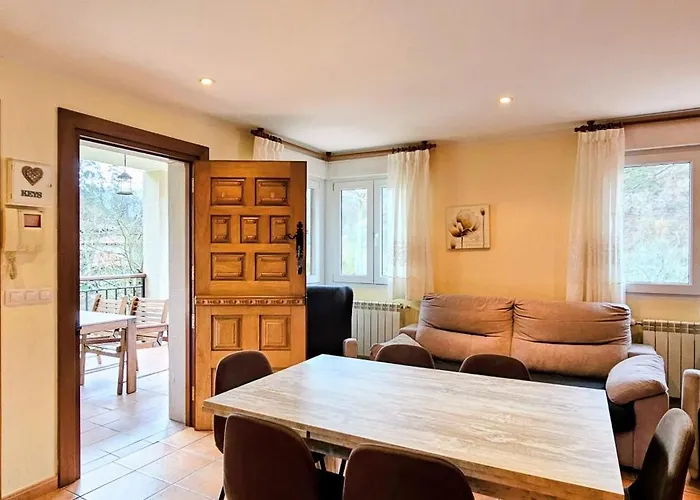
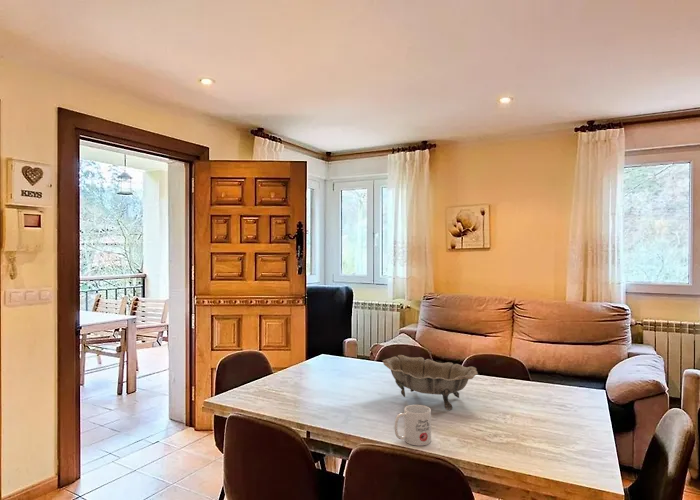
+ mug [394,404,432,447]
+ decorative bowl [382,354,479,411]
